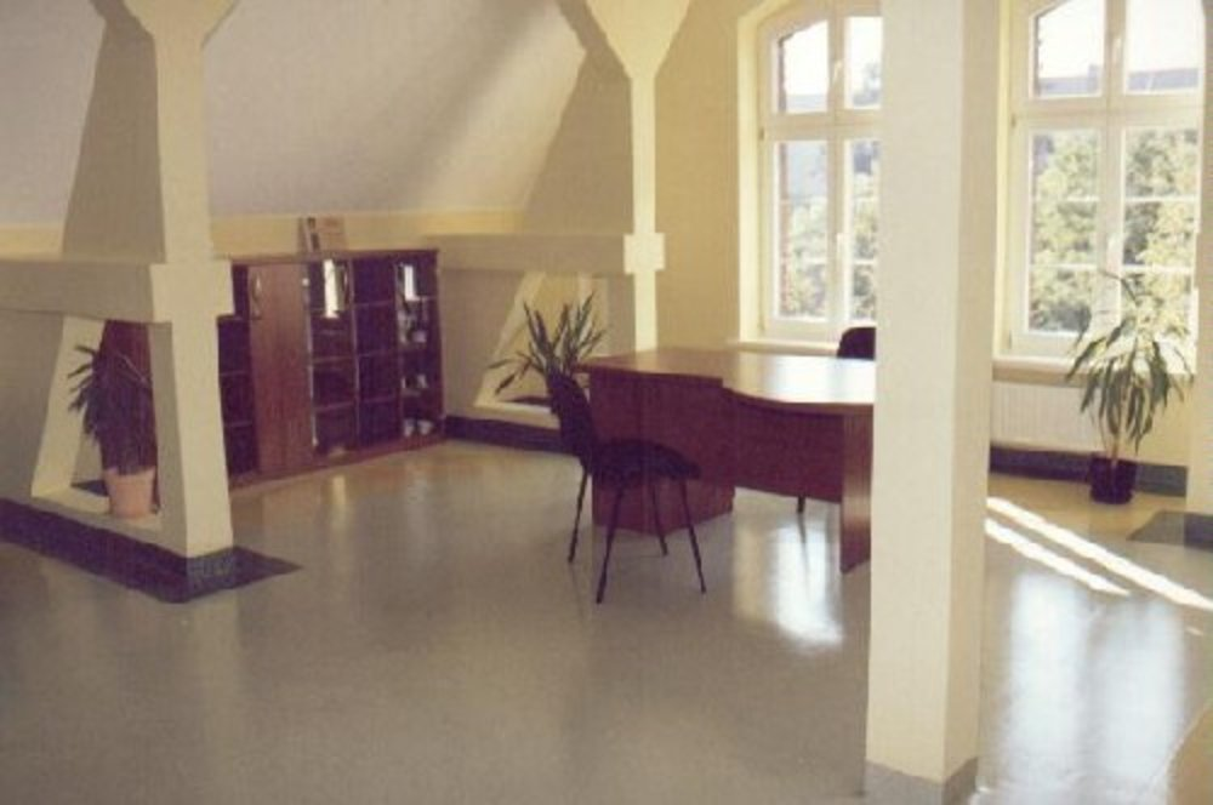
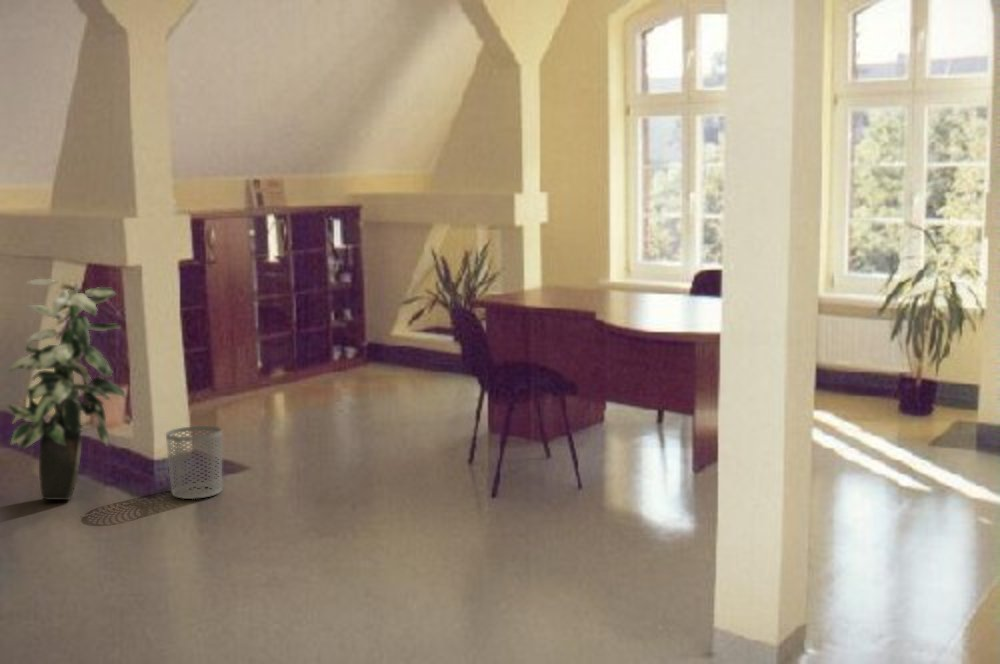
+ waste bin [165,425,223,500]
+ indoor plant [5,278,127,501]
